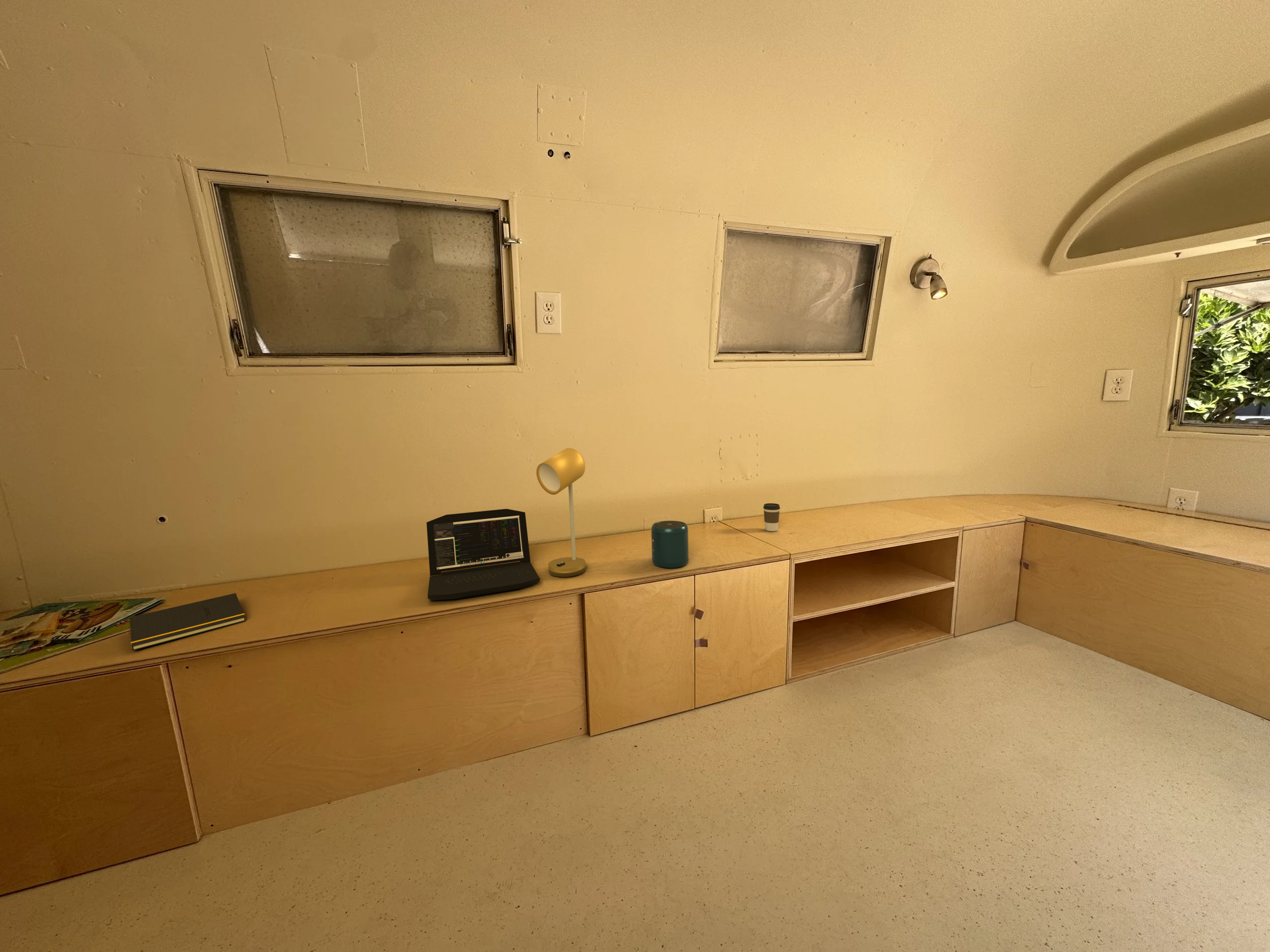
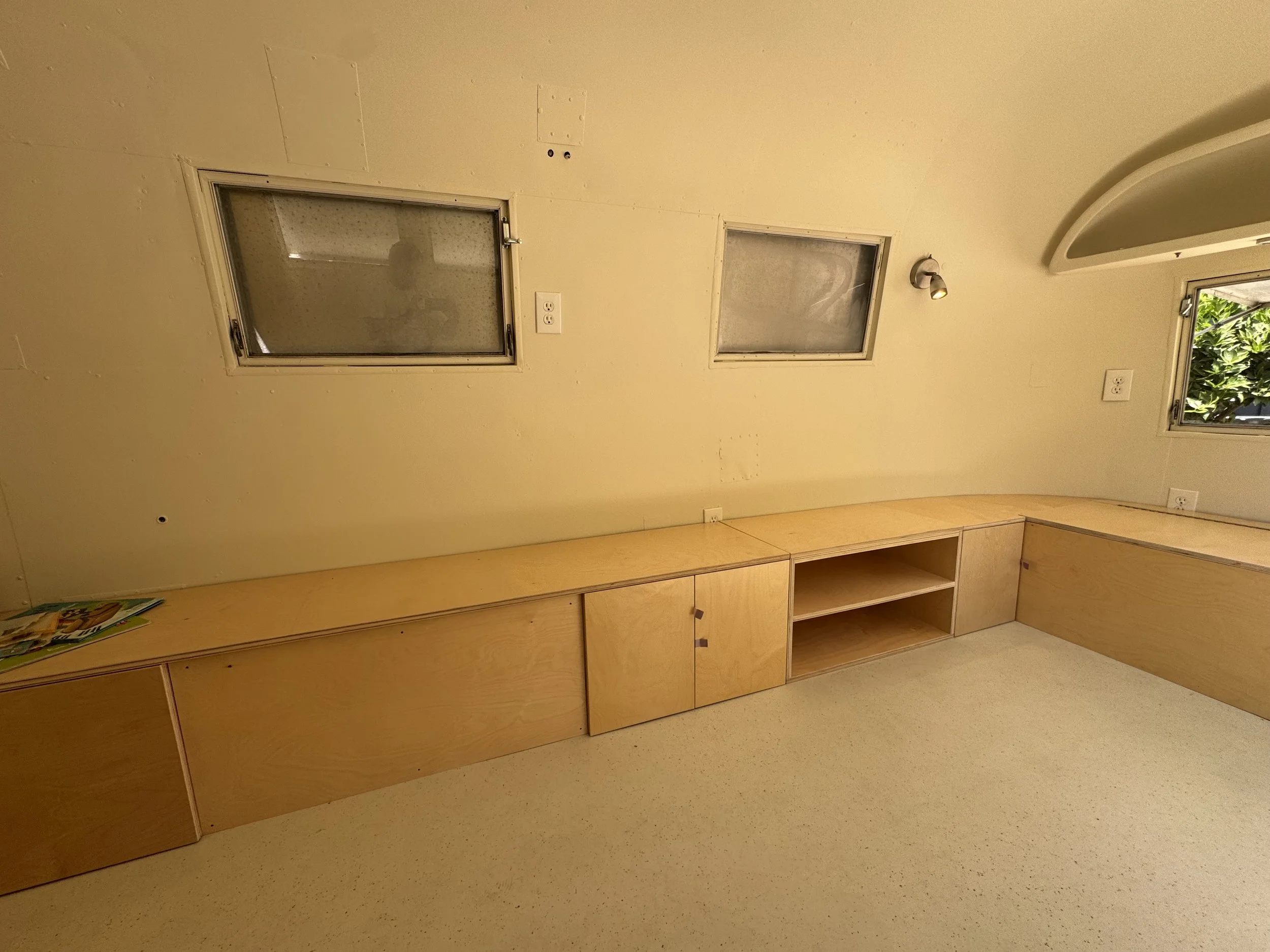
- laptop [426,508,540,601]
- notepad [129,593,246,651]
- desk lamp [536,447,586,577]
- coffee cup [763,503,781,532]
- speaker [651,520,689,569]
